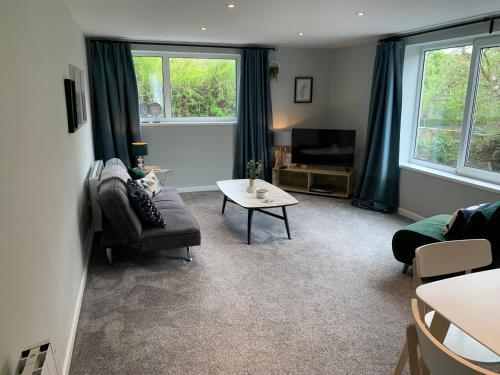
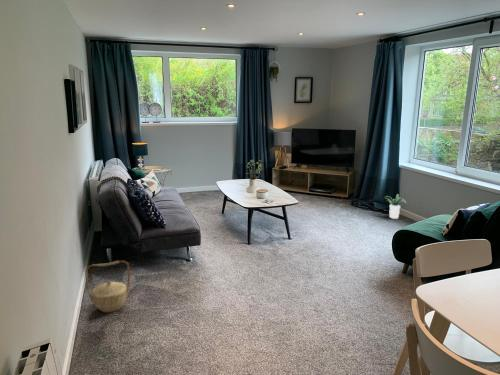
+ basket [84,260,131,313]
+ potted plant [383,193,408,220]
